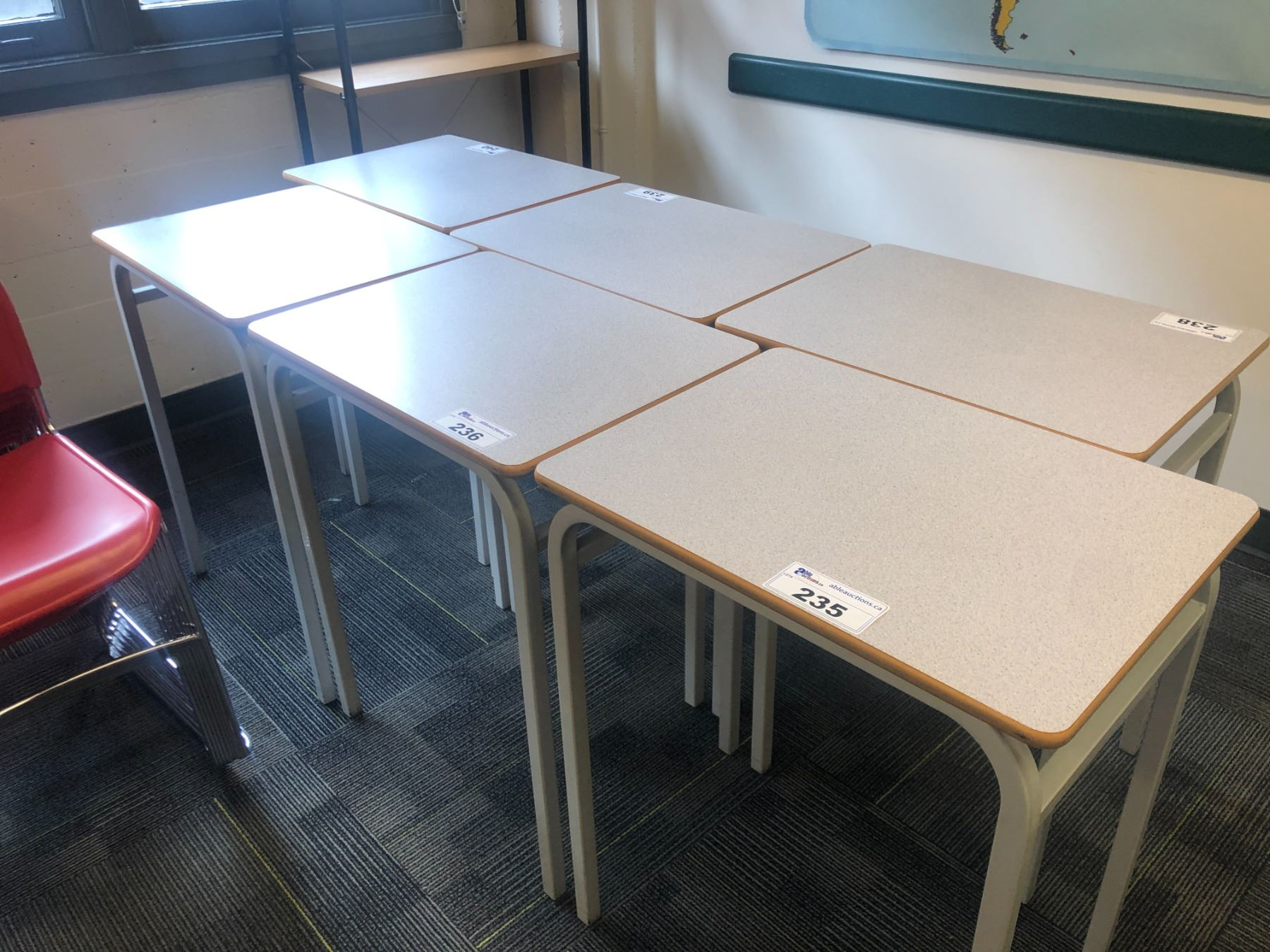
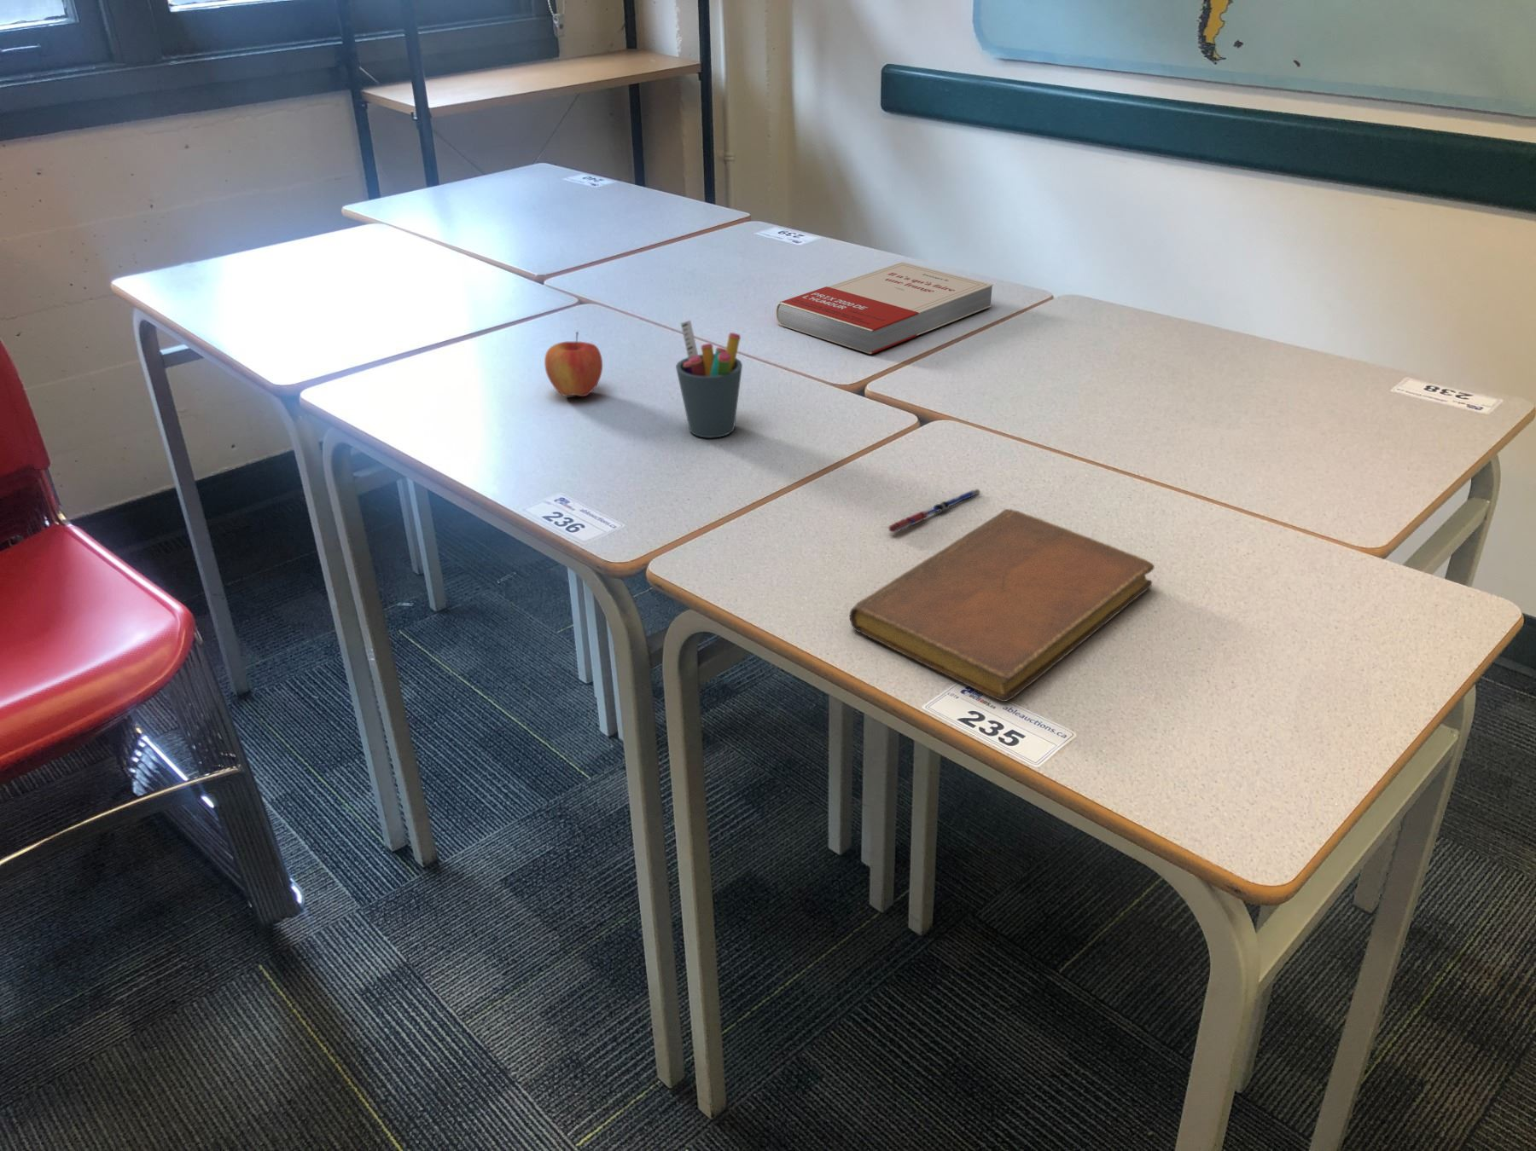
+ apple [543,331,604,398]
+ book [775,261,993,354]
+ notebook [849,508,1155,702]
+ pen holder [675,319,744,439]
+ pen [885,488,982,533]
